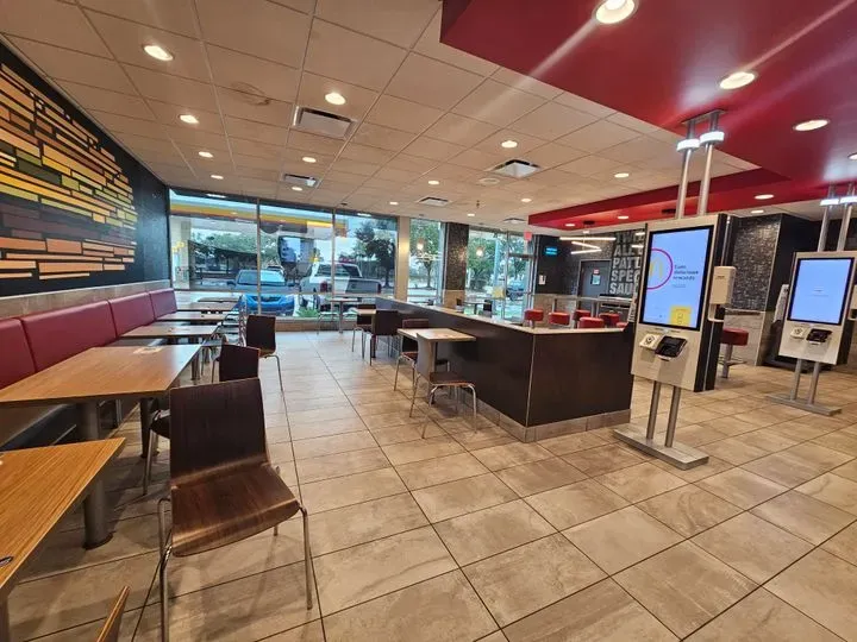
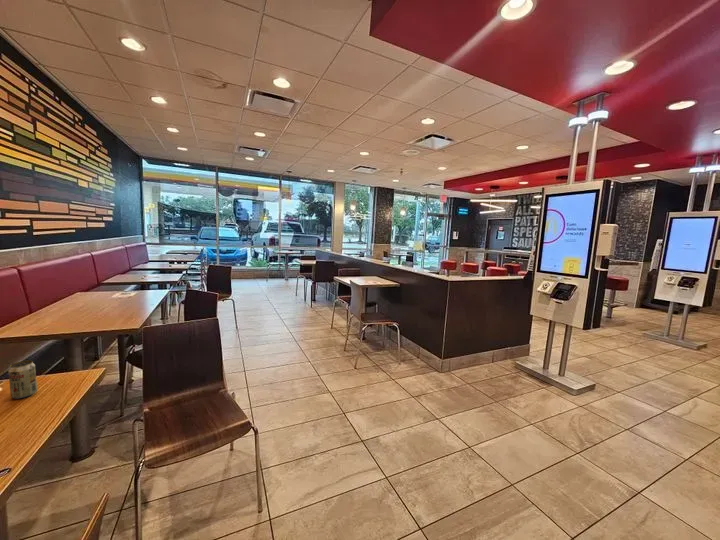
+ beverage can [7,359,38,399]
